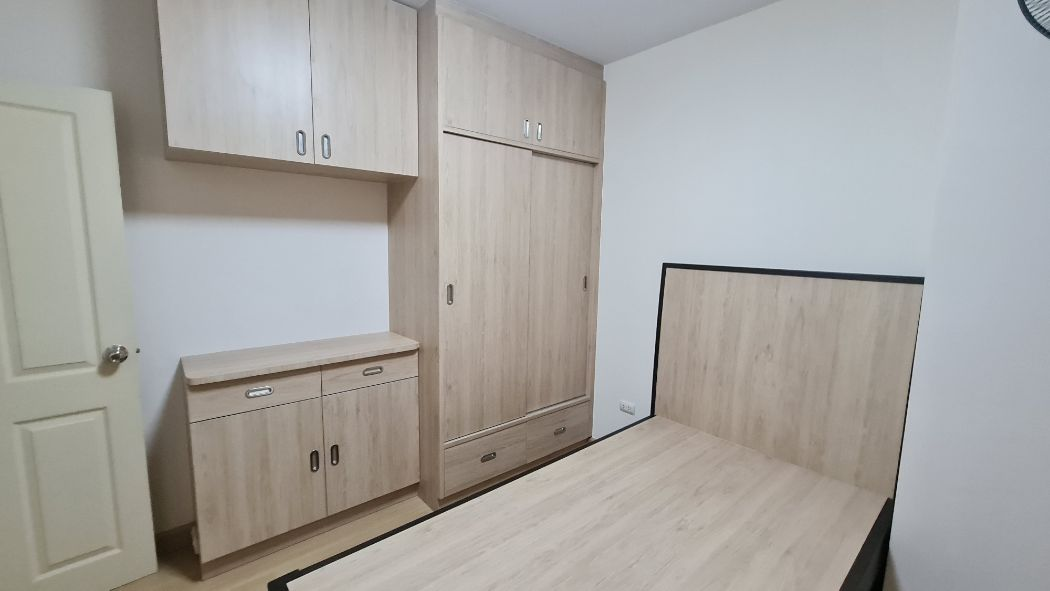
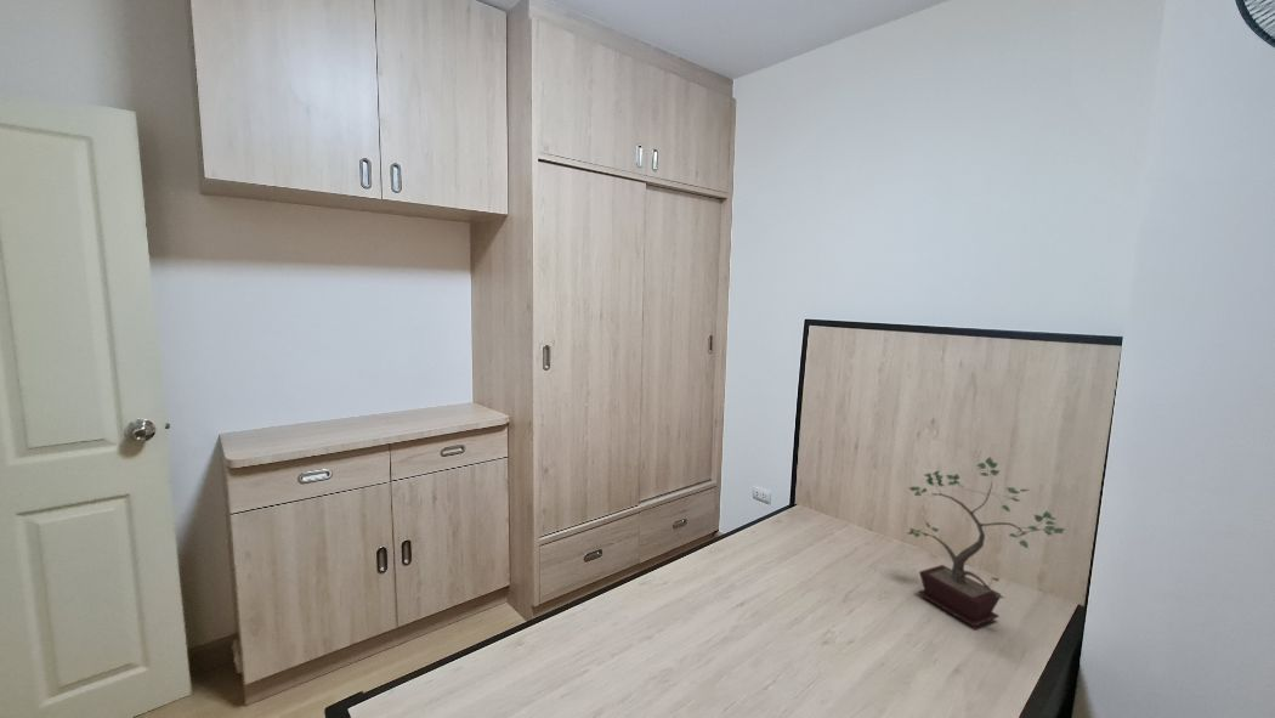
+ potted plant [906,457,1067,628]
